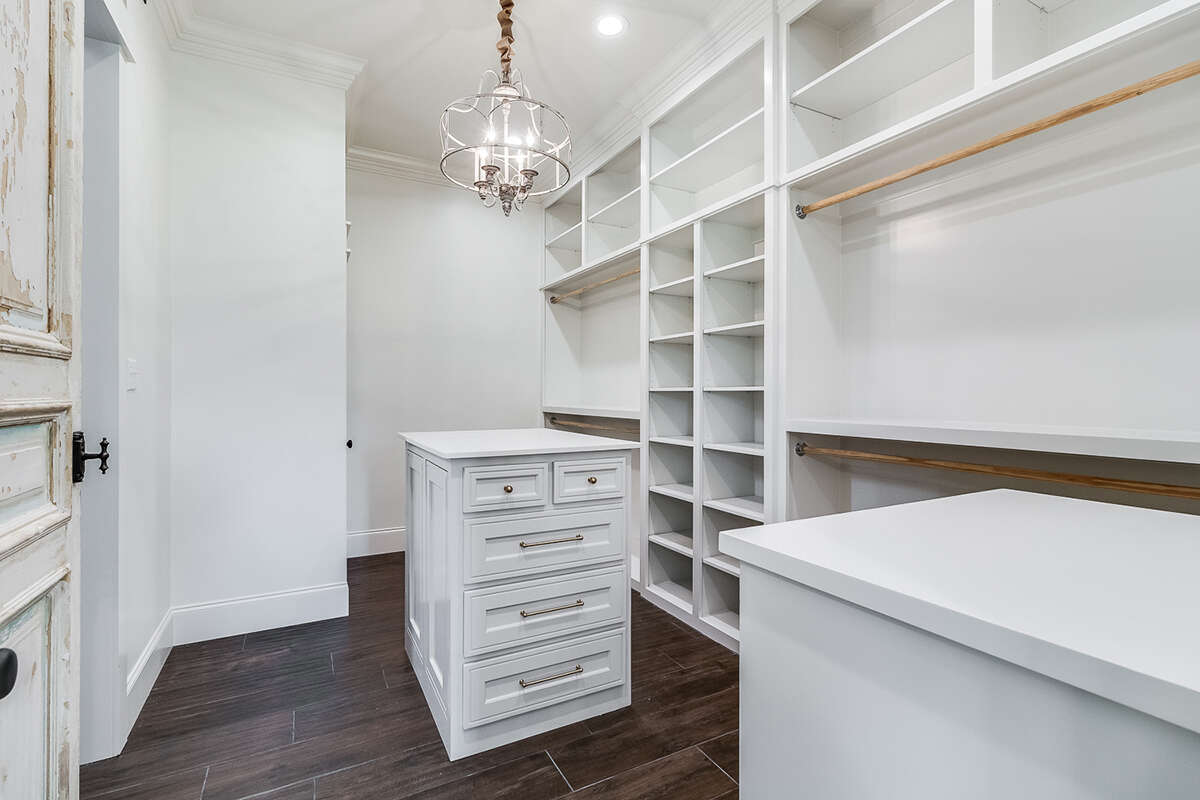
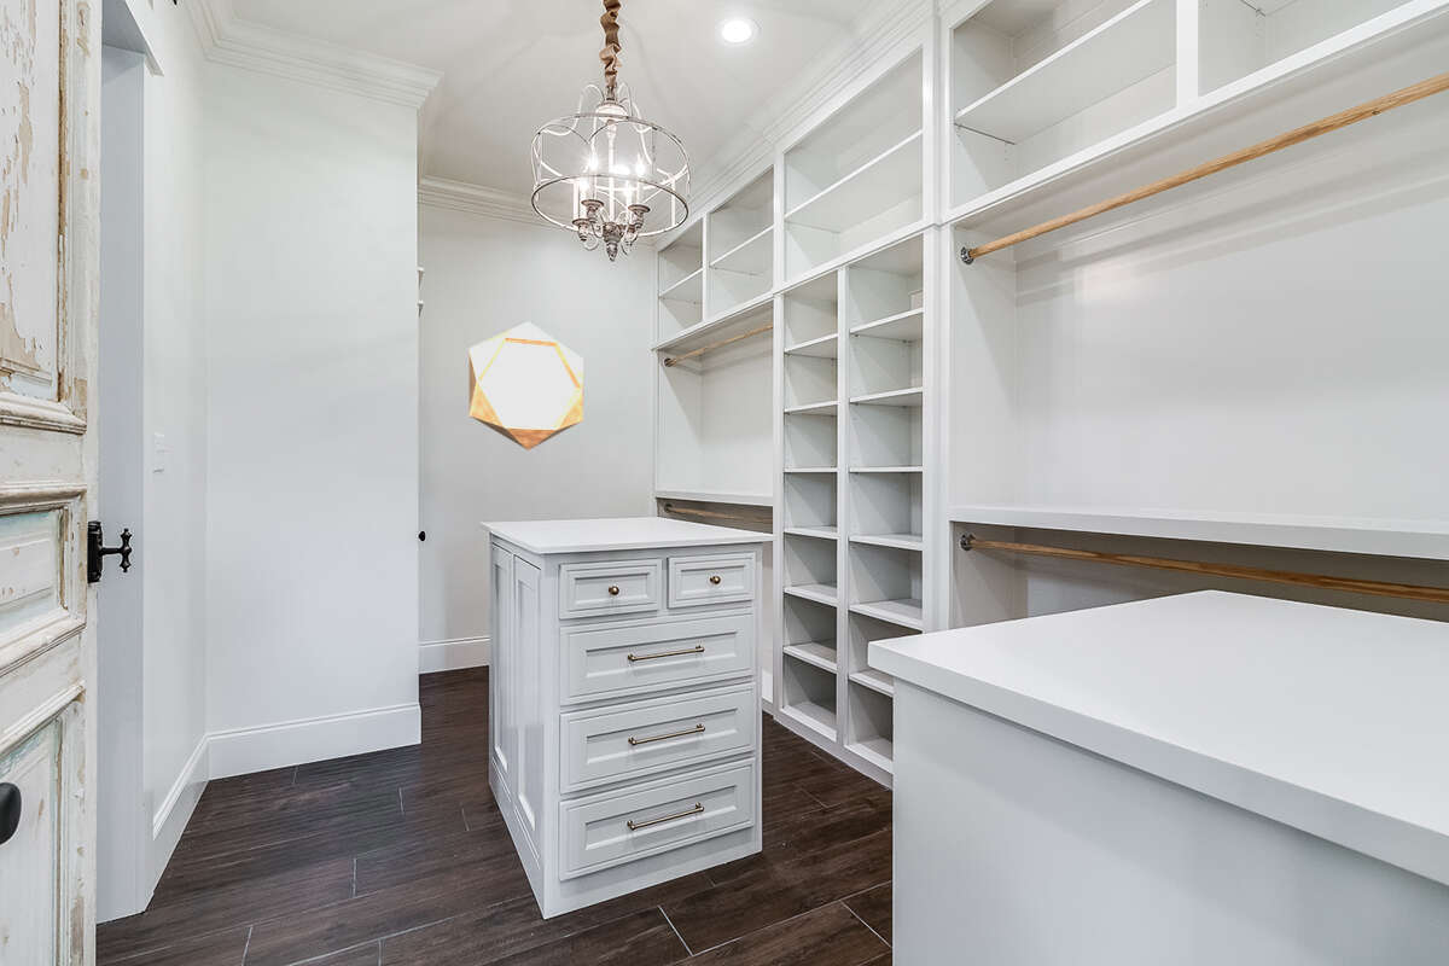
+ home mirror [467,320,584,452]
